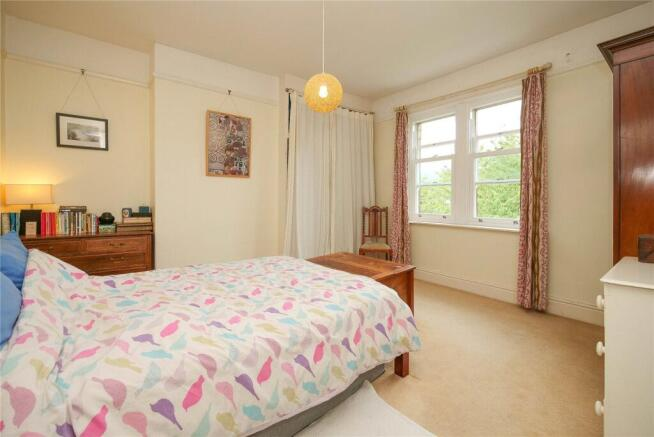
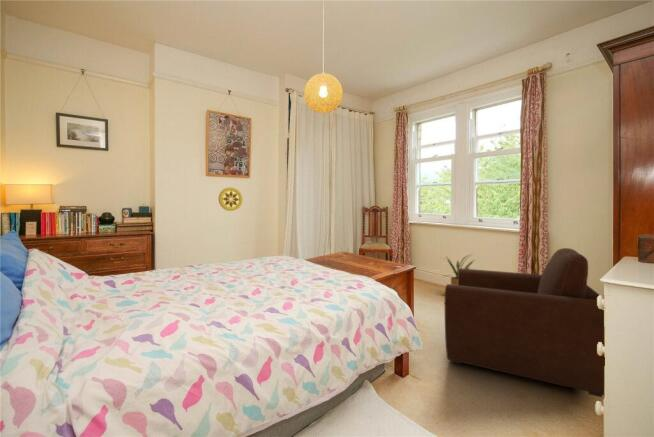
+ decorative plate [218,186,244,212]
+ house plant [437,253,476,285]
+ armchair [444,247,606,398]
